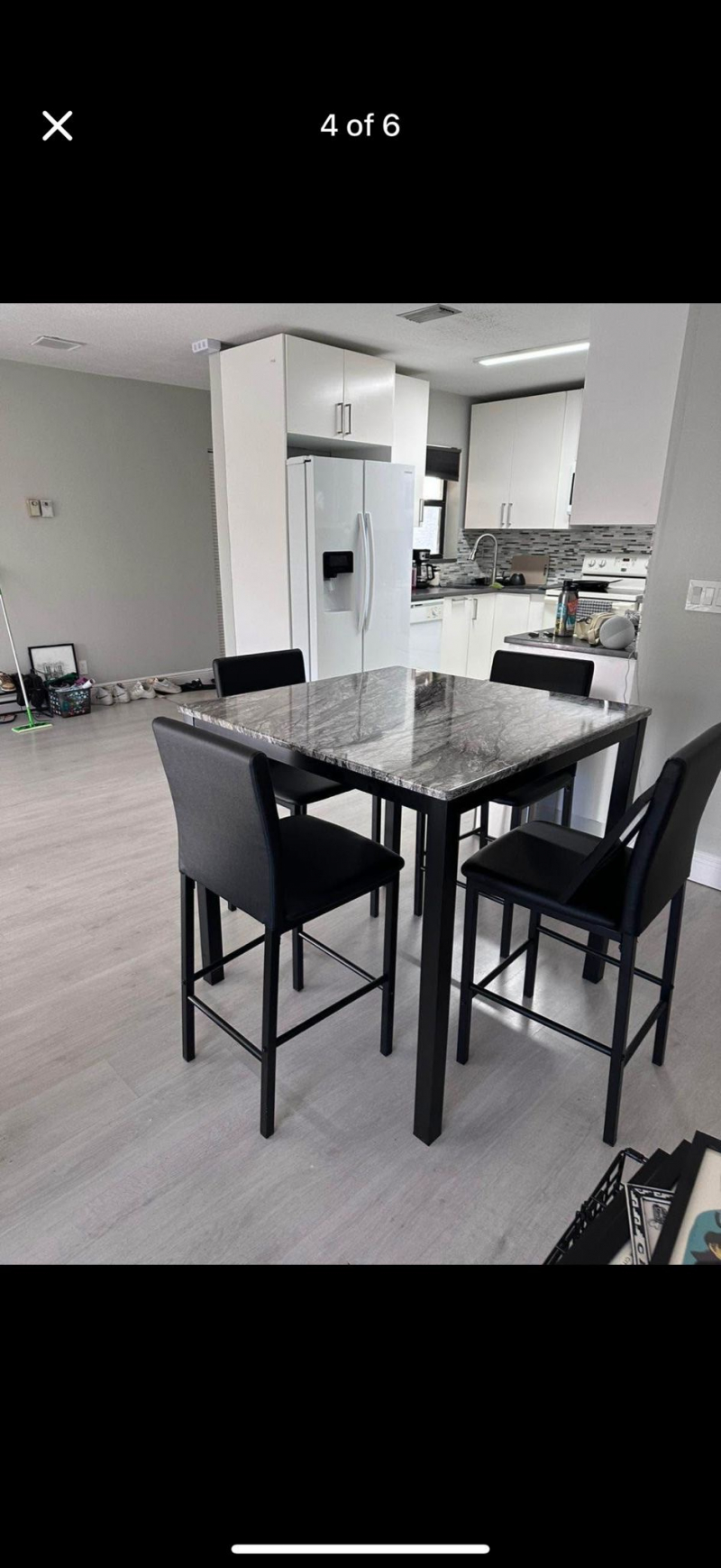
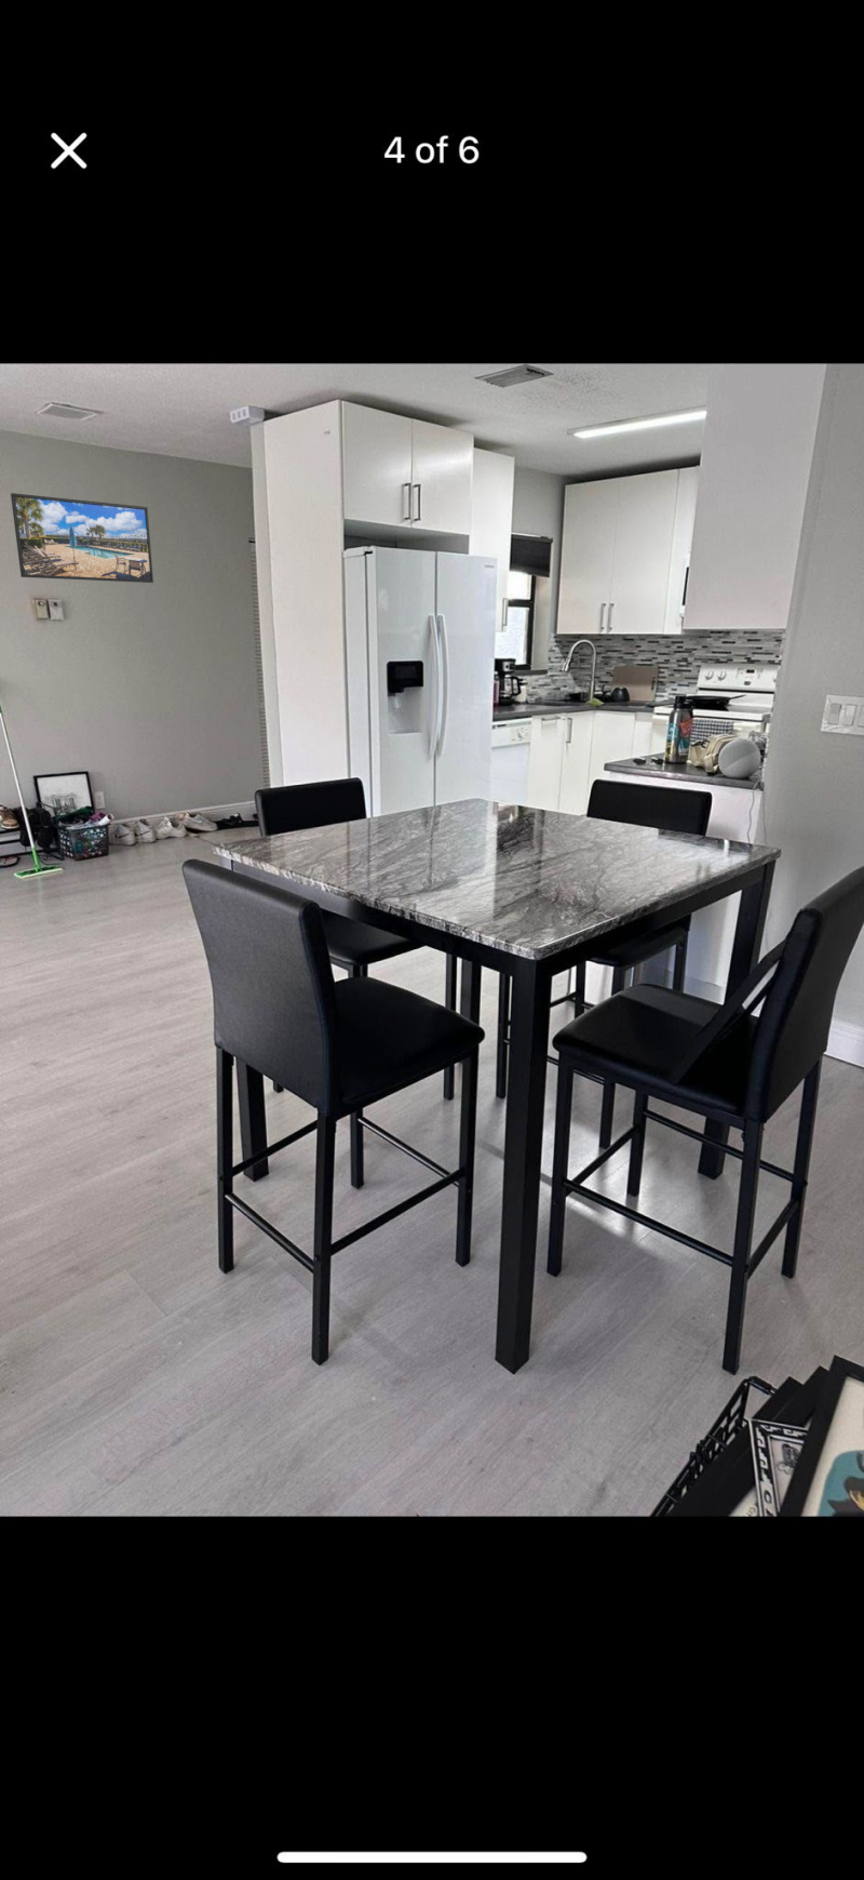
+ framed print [10,492,155,584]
